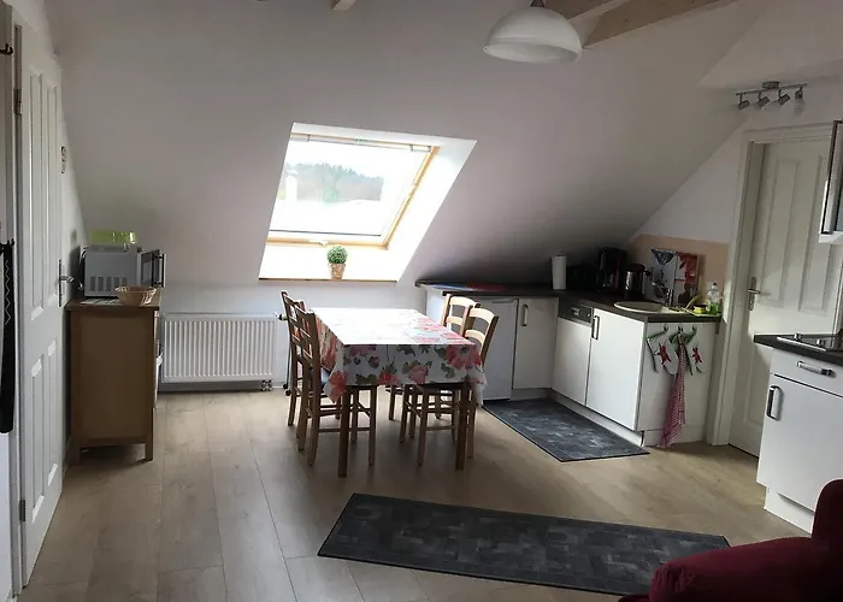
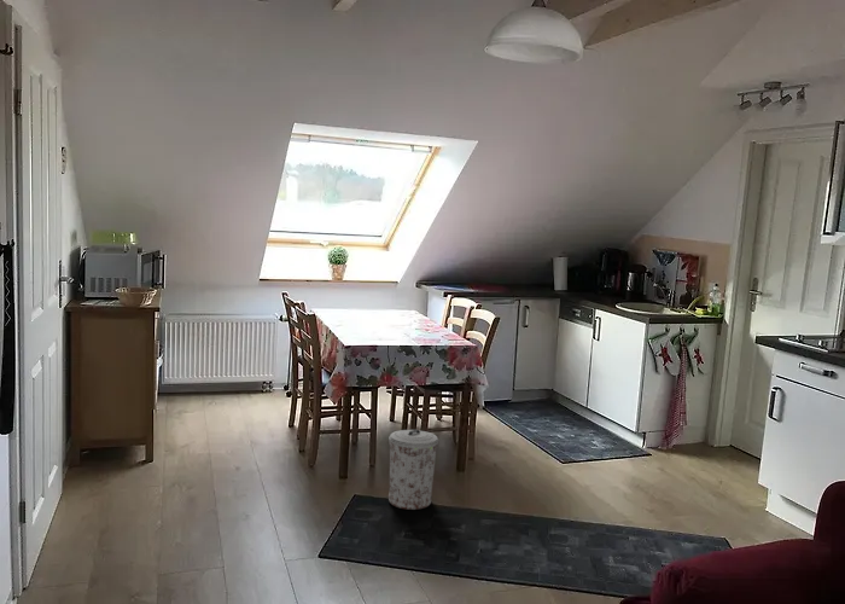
+ trash can [387,429,439,511]
